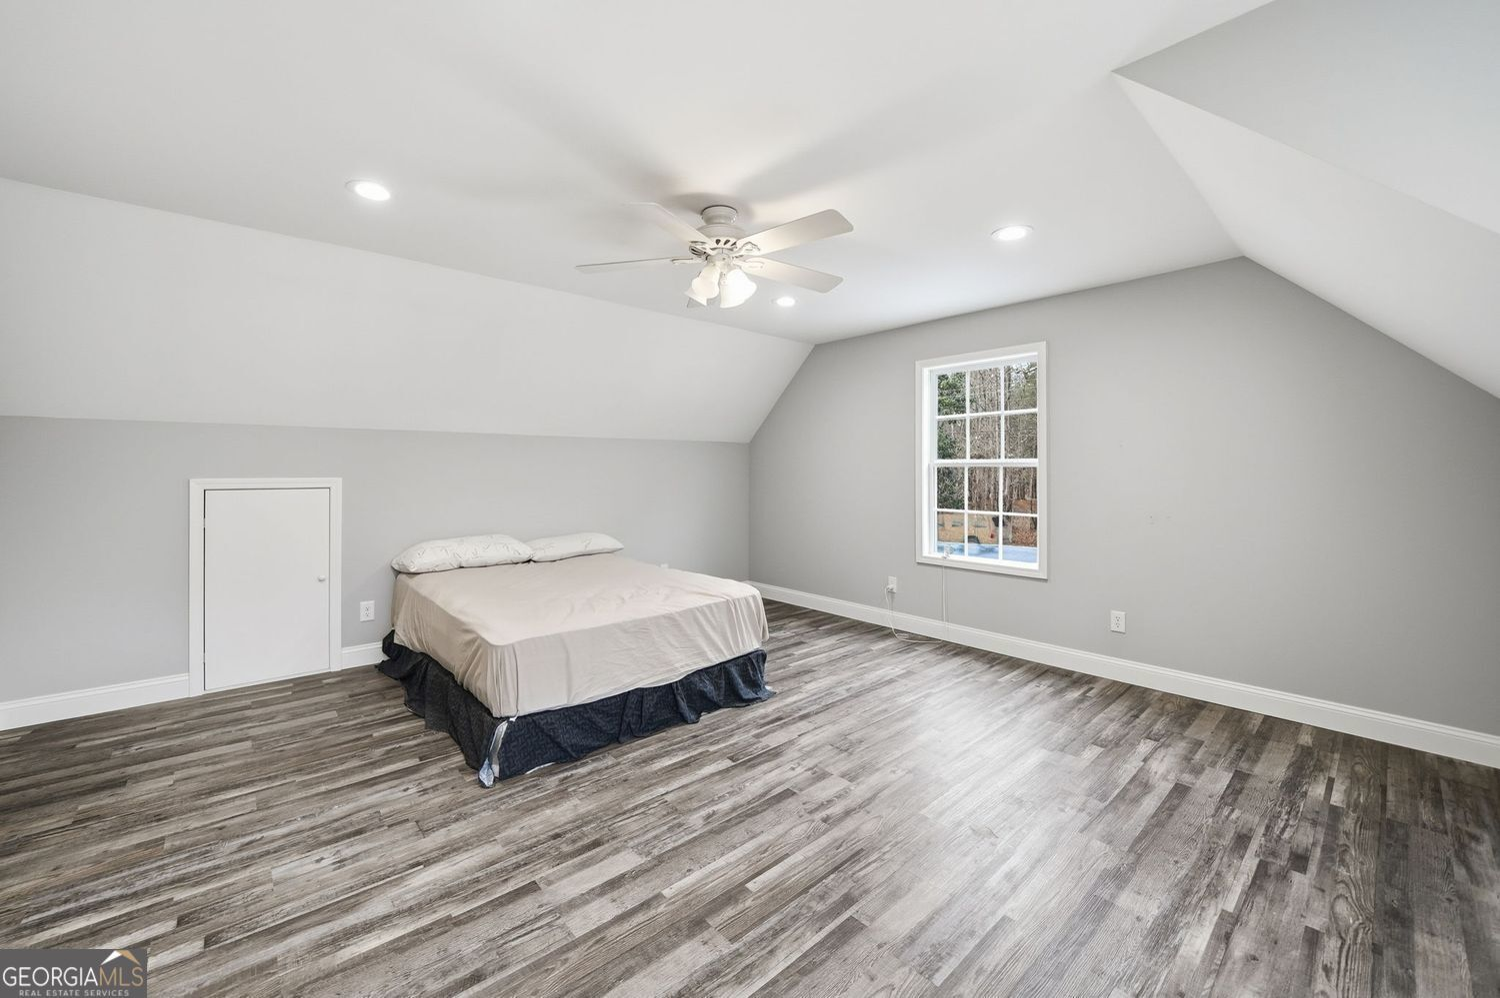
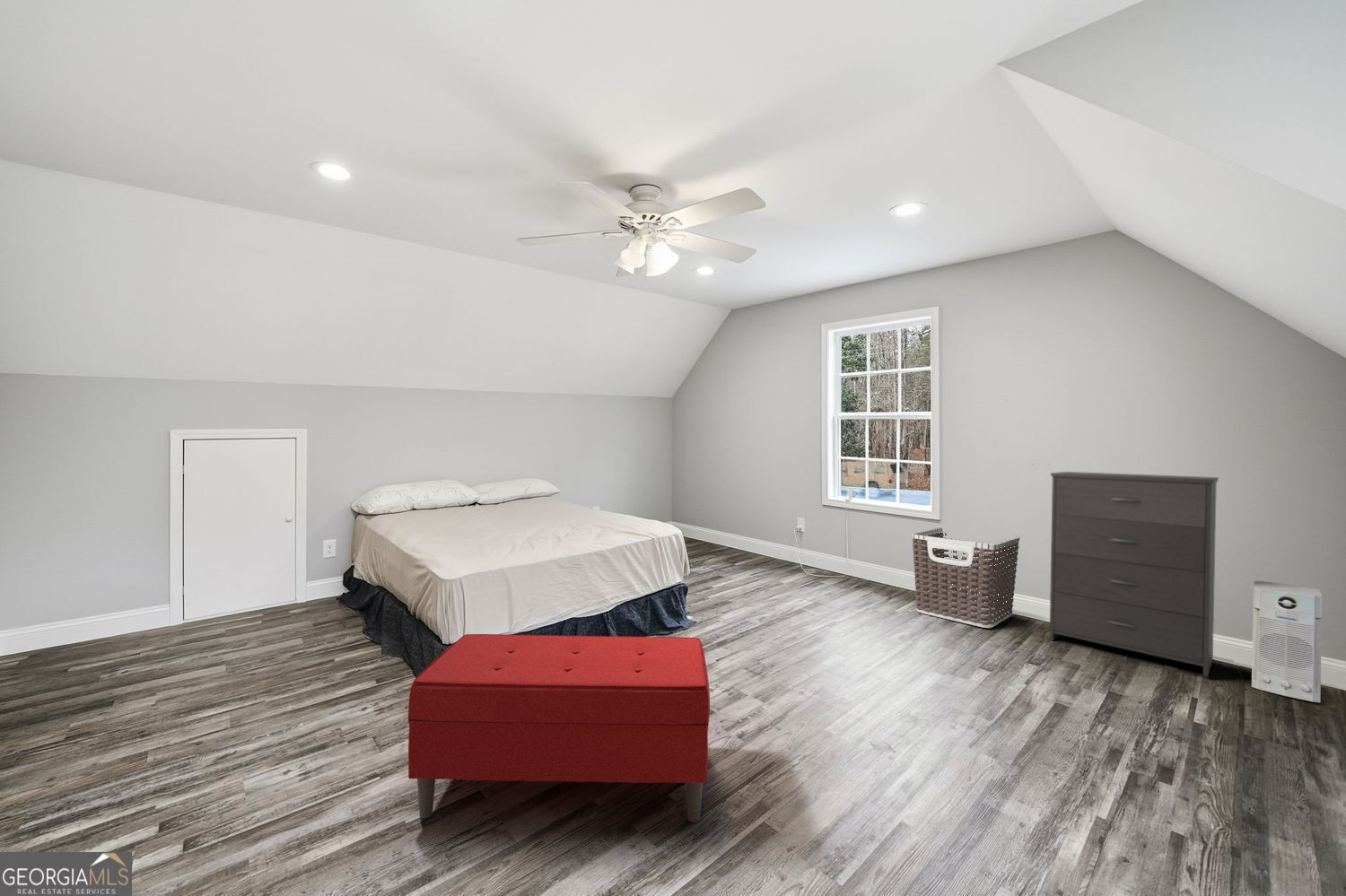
+ air purifier [1251,580,1323,703]
+ bench [407,633,711,823]
+ dresser [1049,471,1219,677]
+ clothes hamper [911,526,1020,629]
